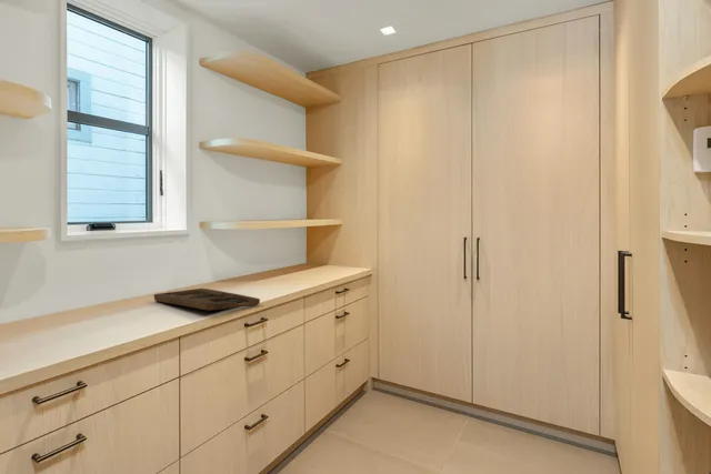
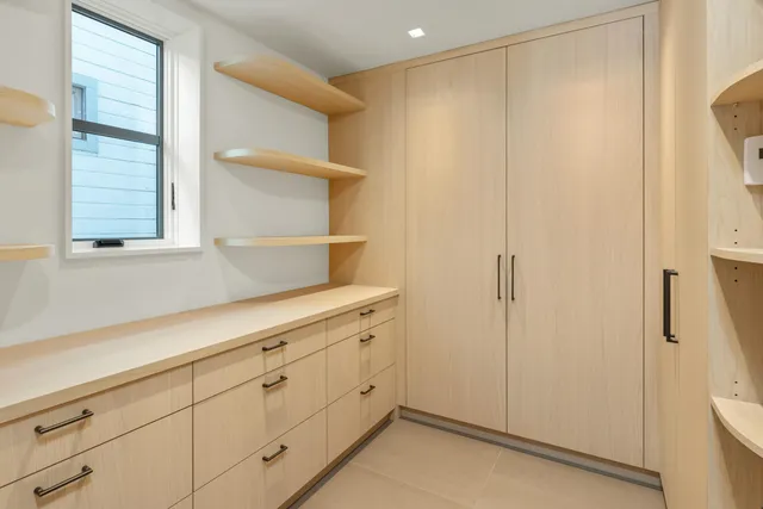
- decorative tray [153,288,261,312]
